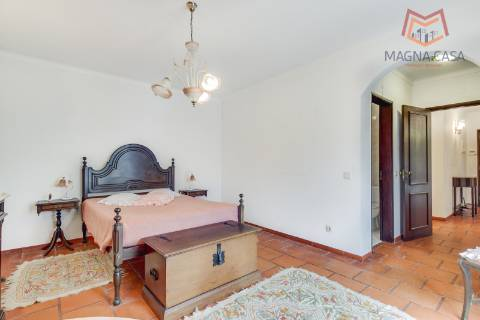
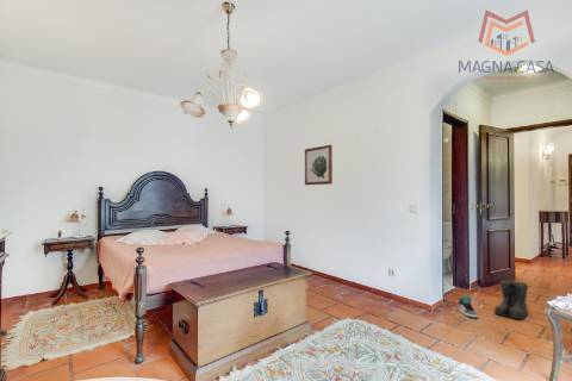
+ sneaker [456,295,479,319]
+ boots [493,279,529,320]
+ wall art [304,144,334,186]
